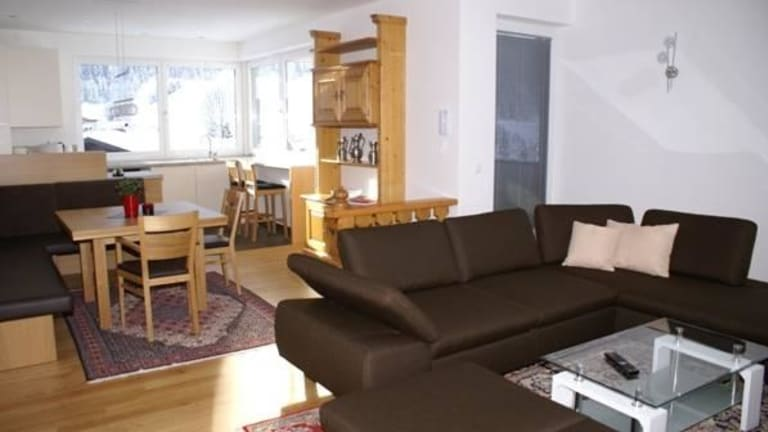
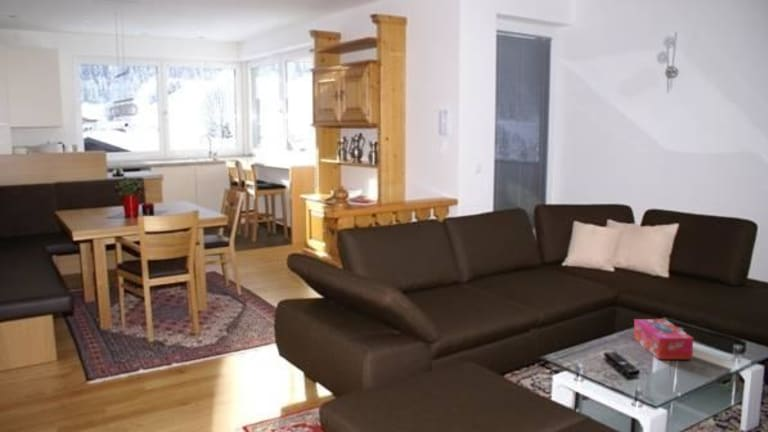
+ tissue box [633,318,695,360]
